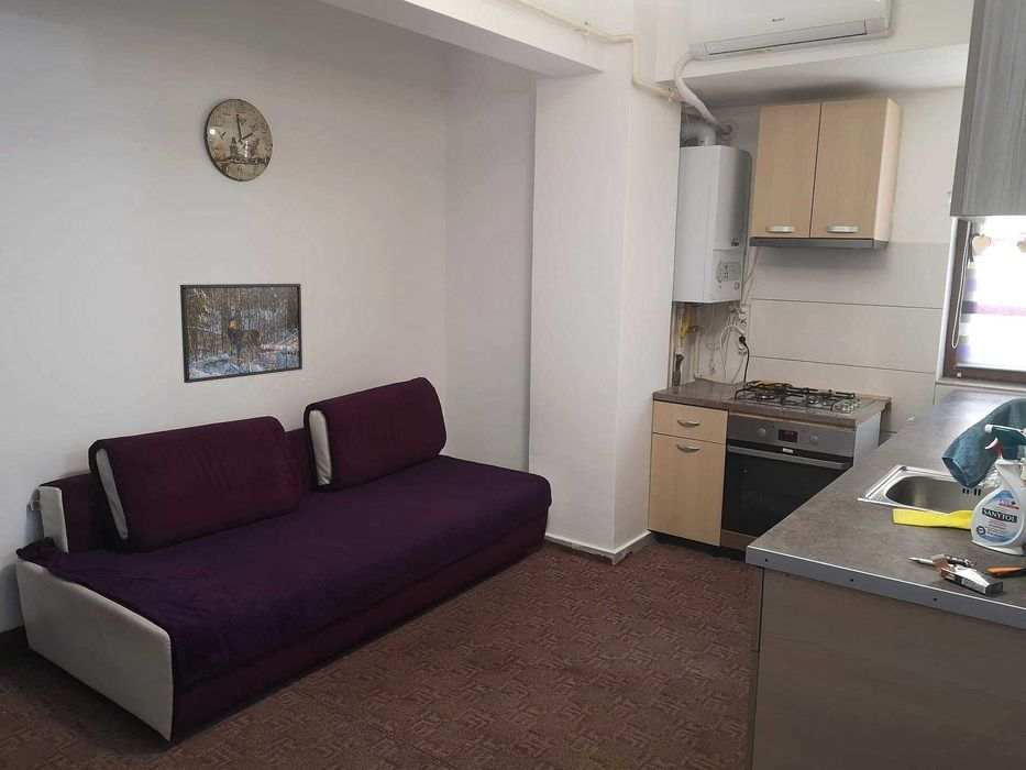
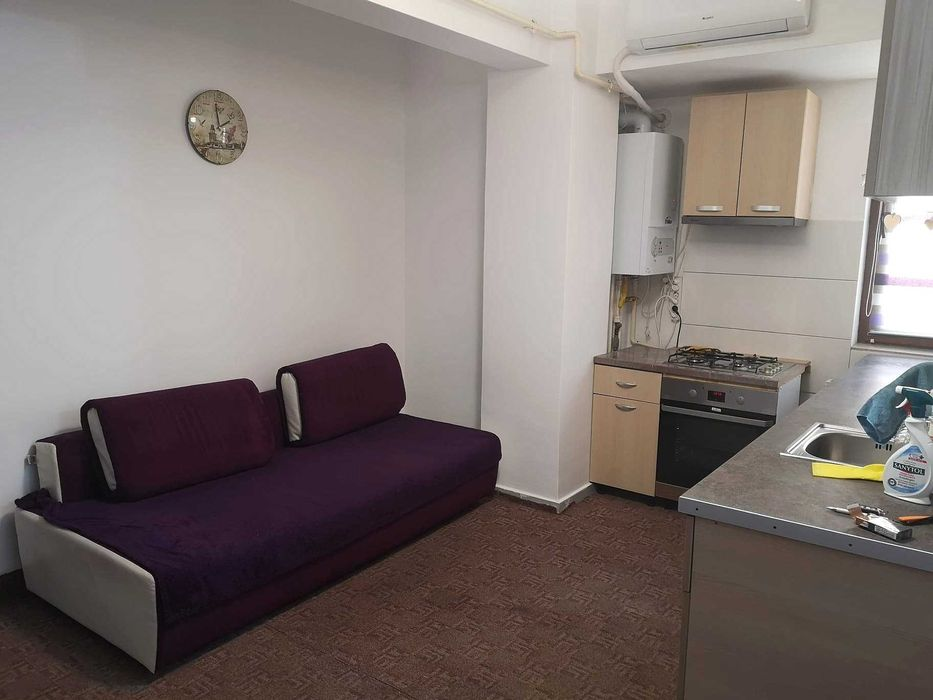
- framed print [179,283,304,384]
